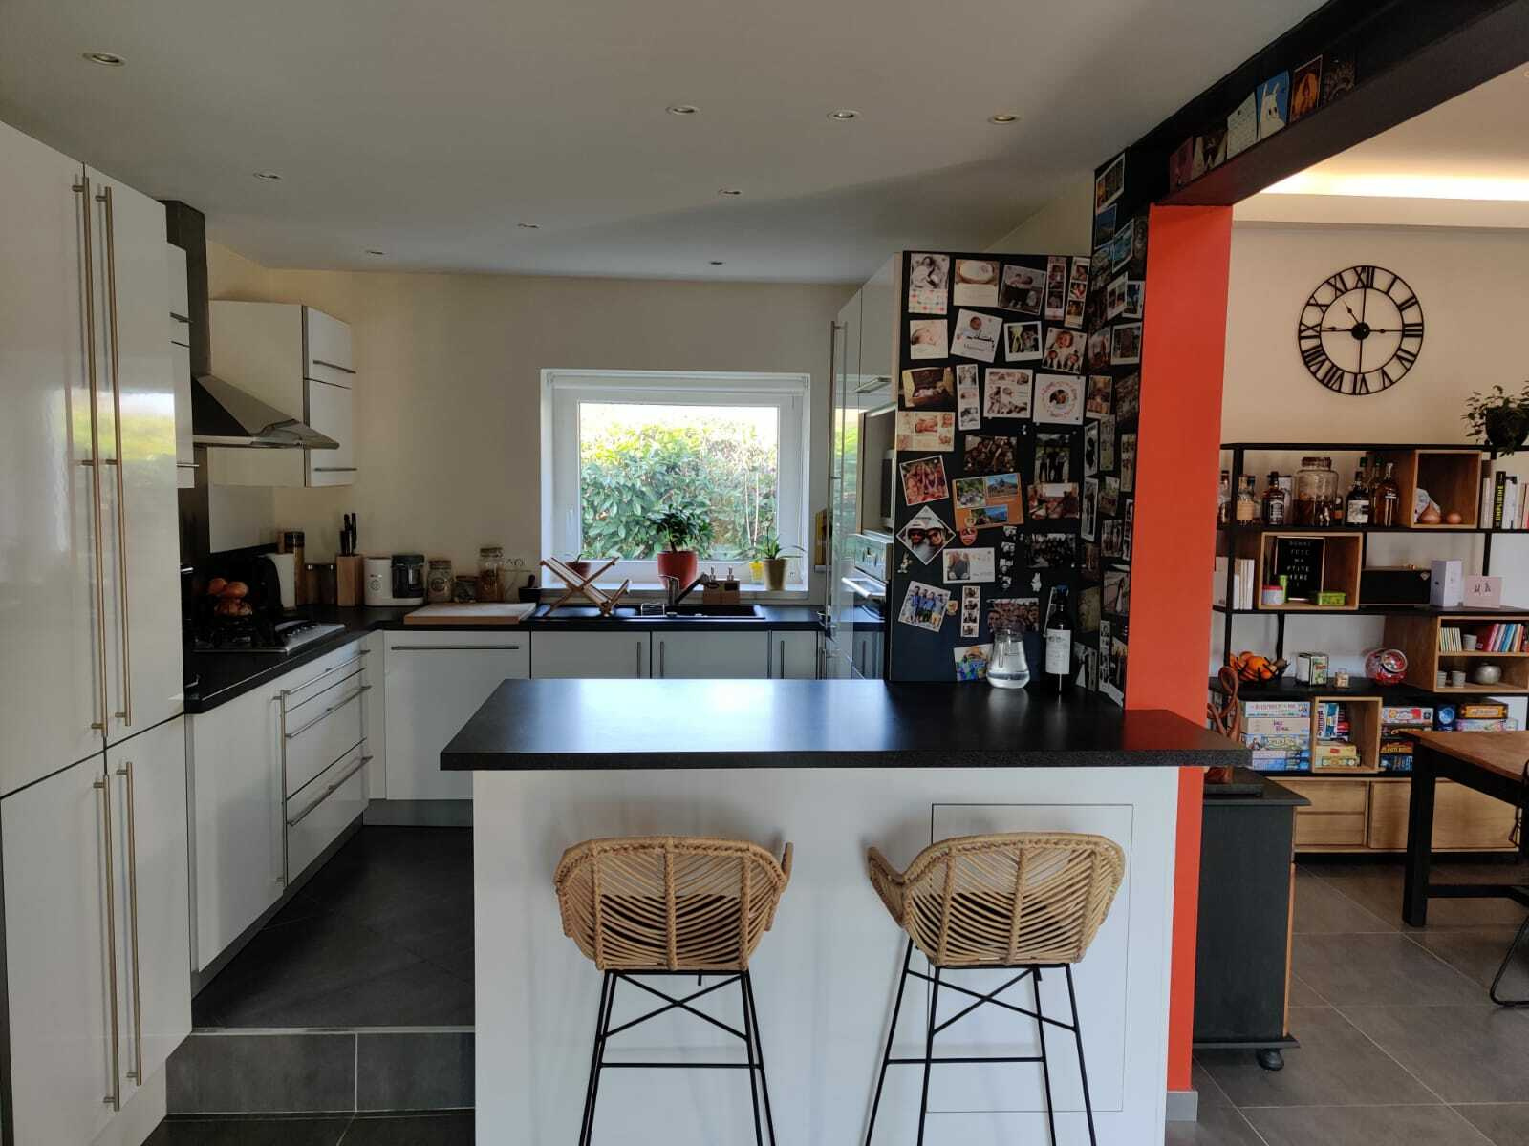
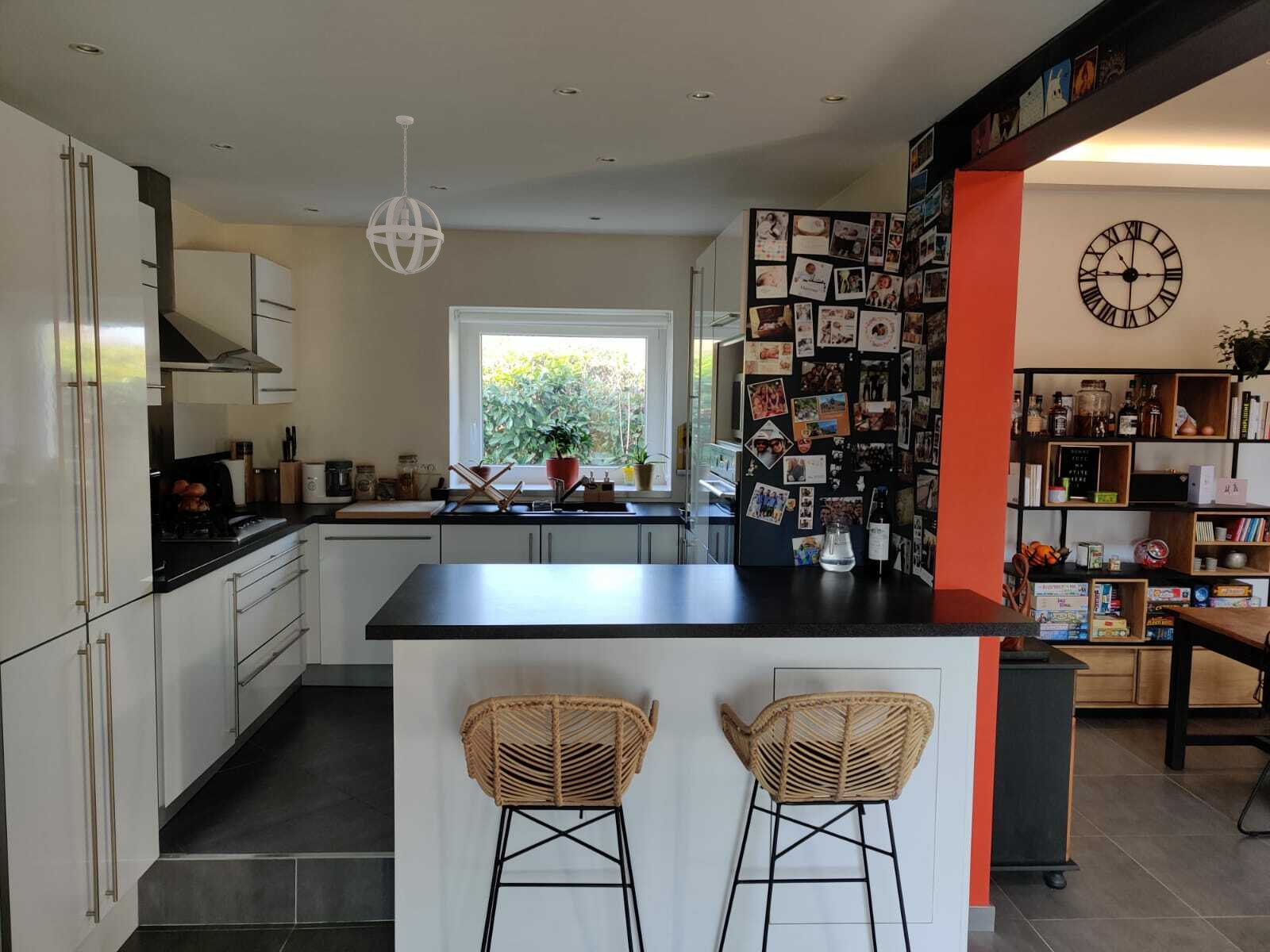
+ pendant light [365,115,444,276]
